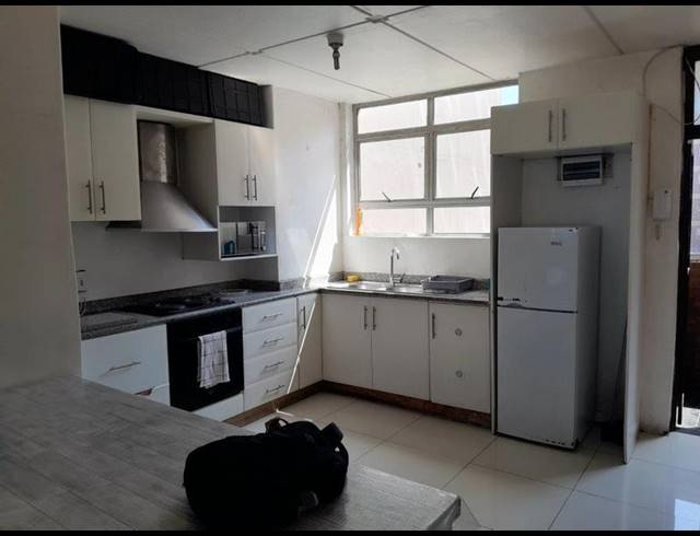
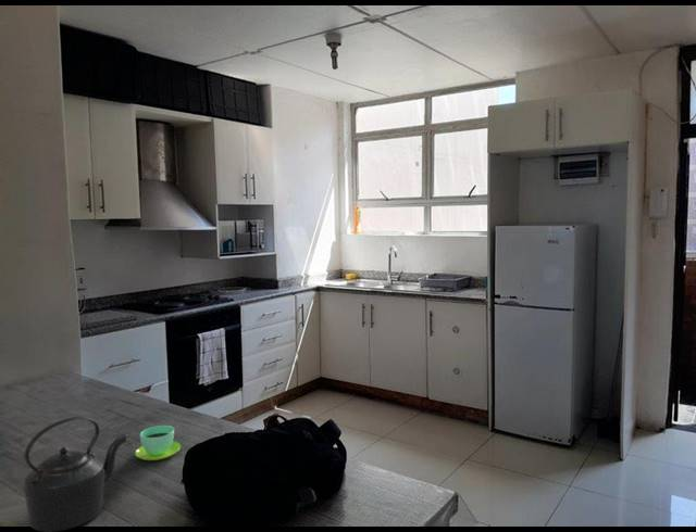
+ cup [134,425,182,461]
+ kettle [23,416,128,532]
